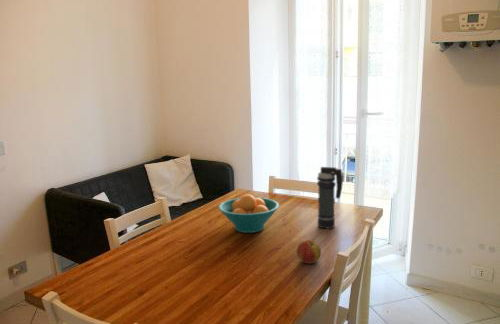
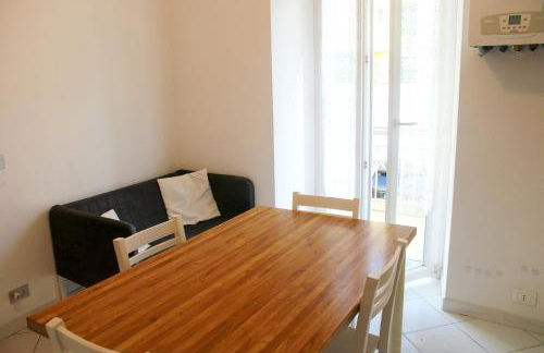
- smoke grenade [316,166,344,229]
- fruit bowl [217,193,280,234]
- apple [295,239,322,265]
